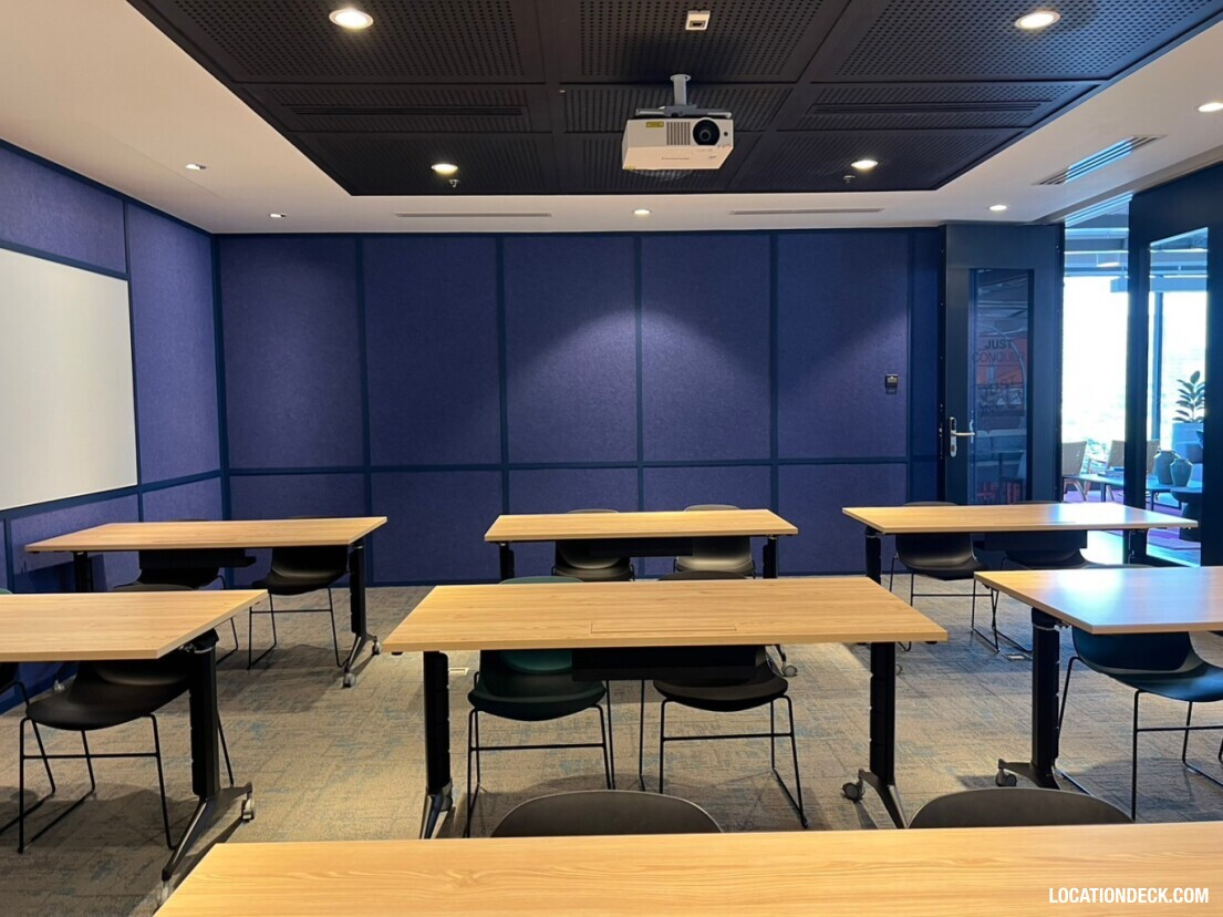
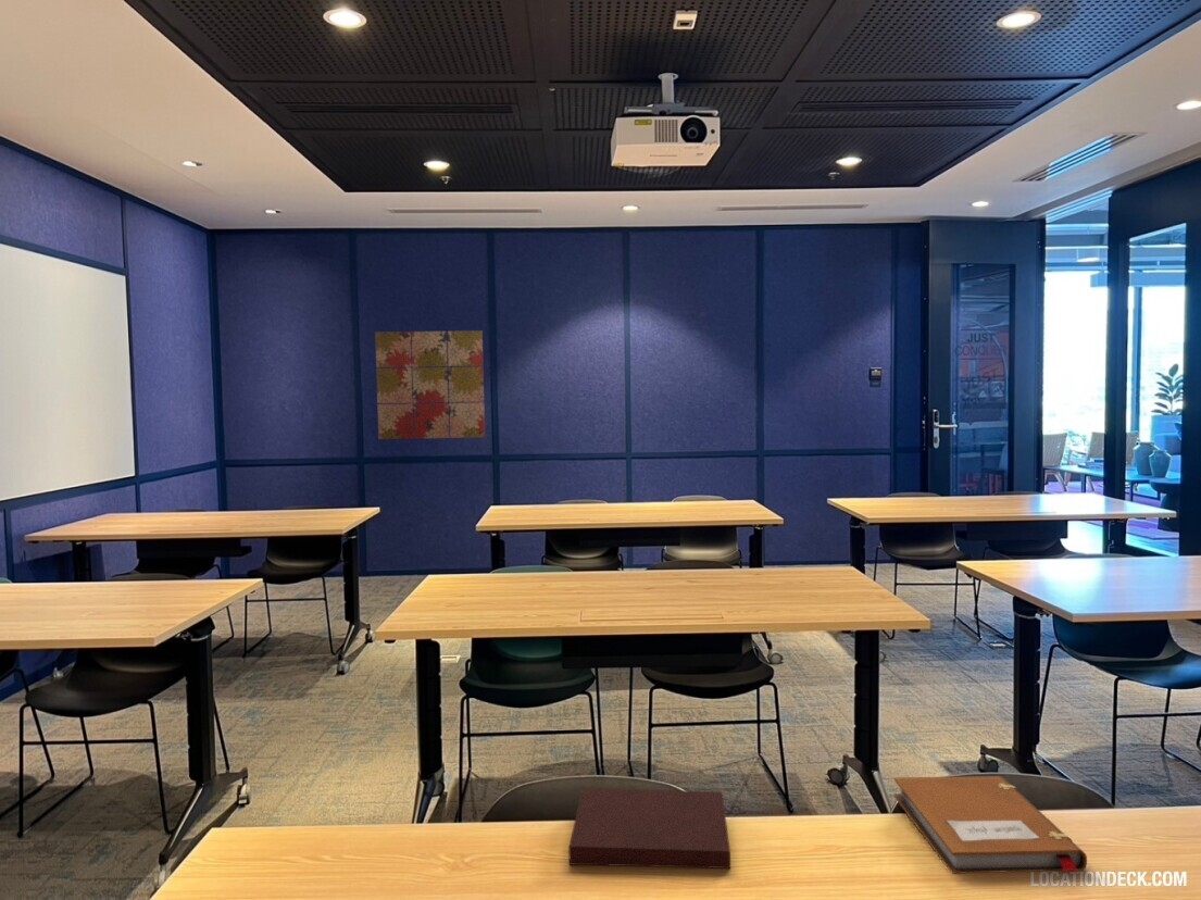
+ notebook [893,775,1088,875]
+ notebook [567,787,731,870]
+ wall art [374,329,486,440]
